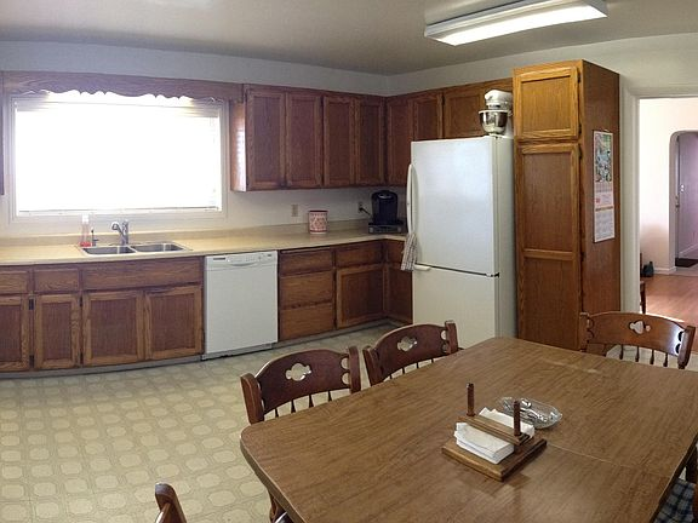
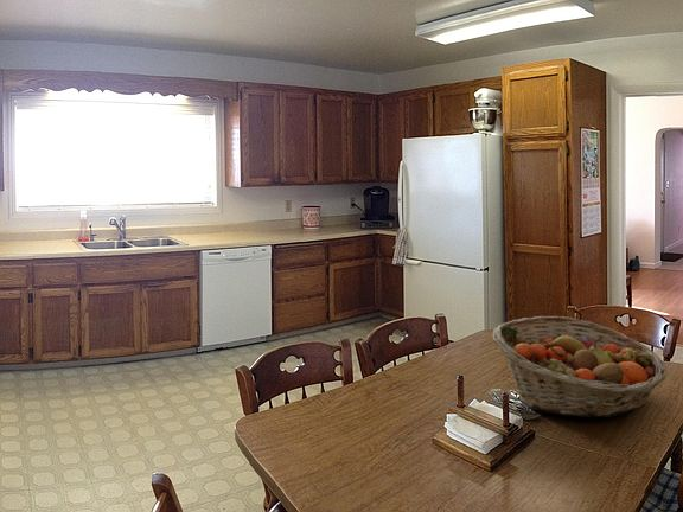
+ fruit basket [492,315,668,418]
